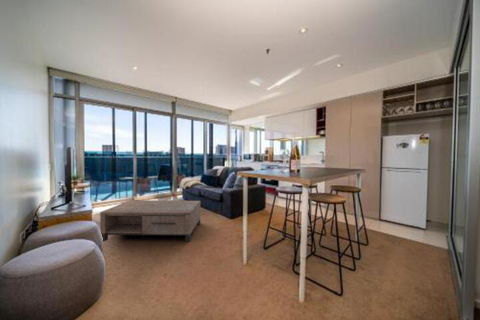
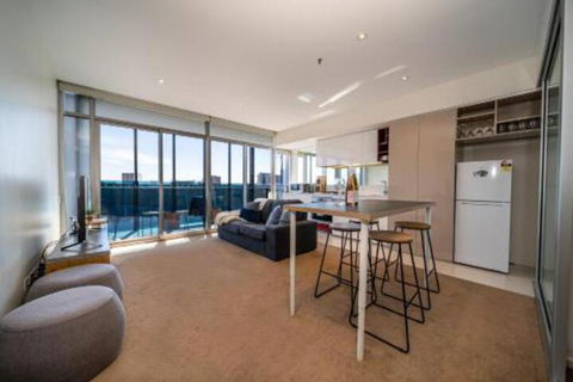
- coffee table [99,199,202,243]
